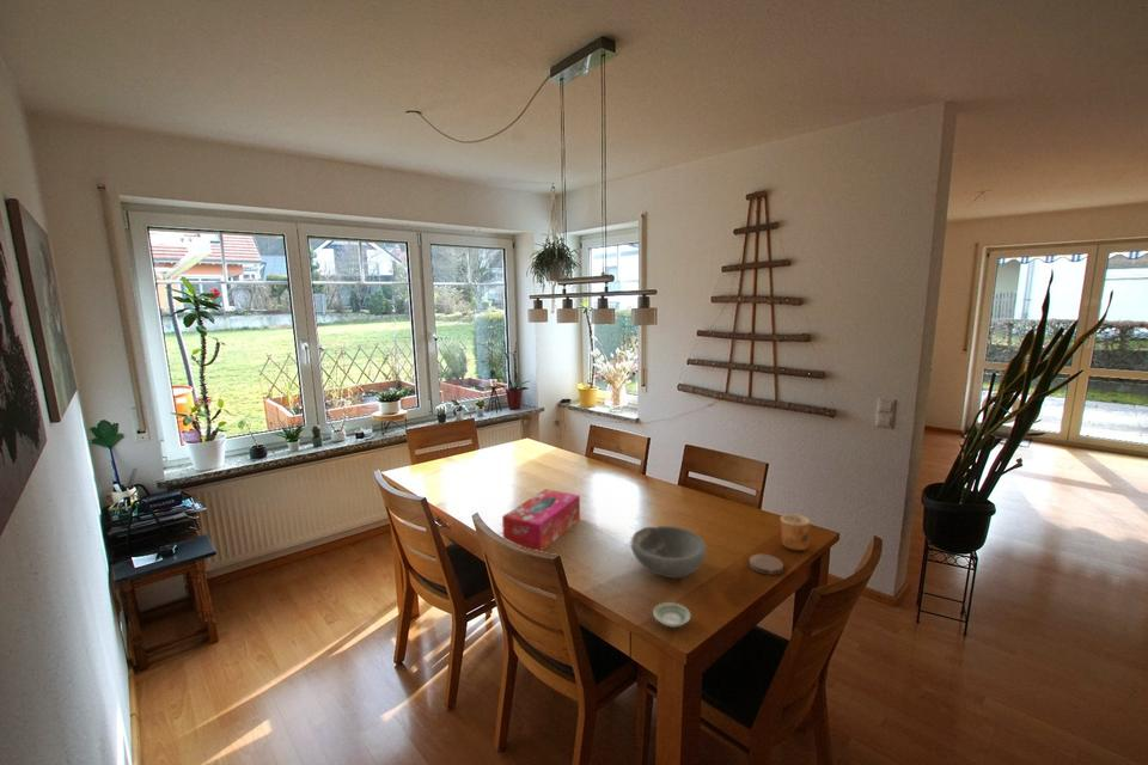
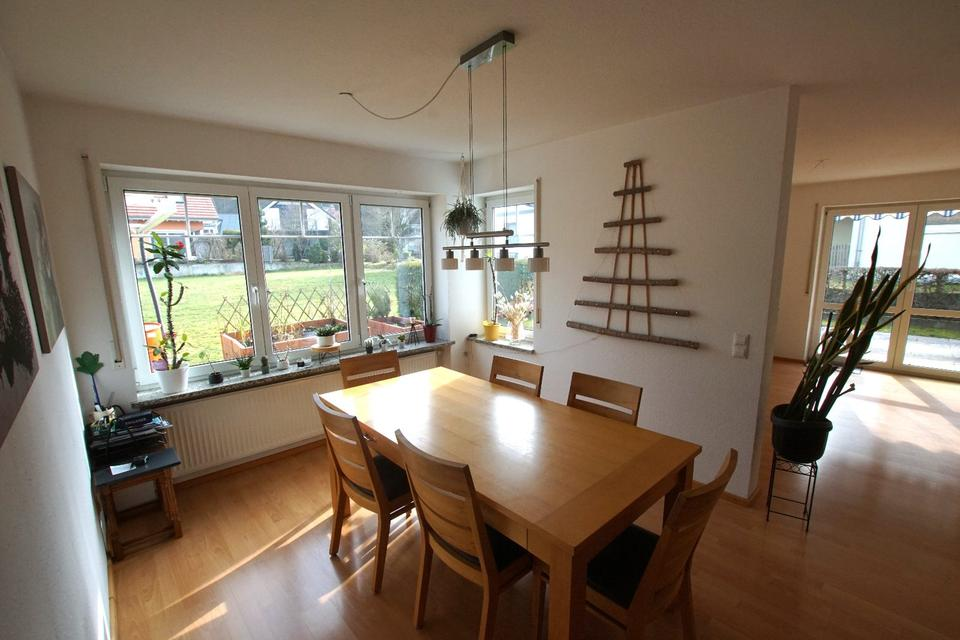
- saucer [652,601,691,629]
- coaster [749,553,784,576]
- bowl [629,525,707,579]
- tissue box [501,488,581,552]
- cup [780,513,811,552]
